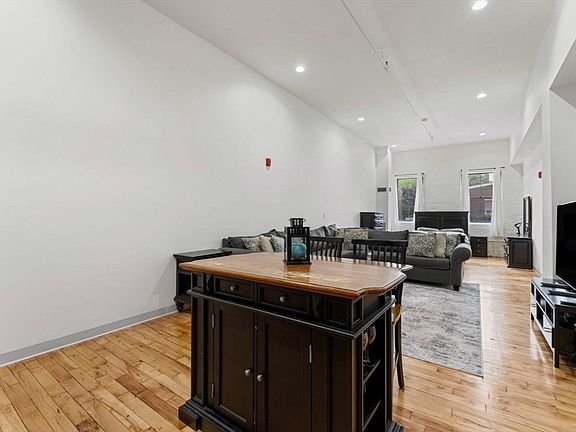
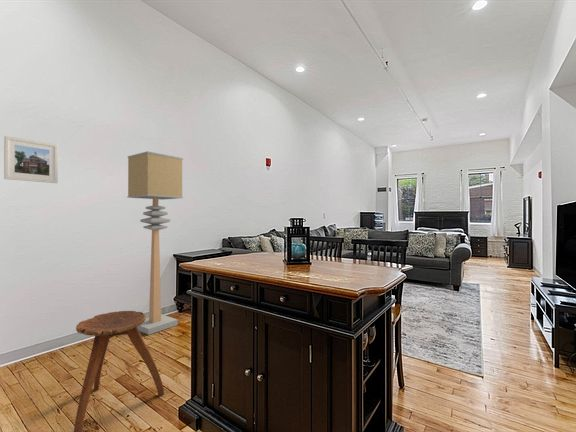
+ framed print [3,135,59,184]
+ stool [73,310,165,432]
+ floor lamp [127,150,184,336]
